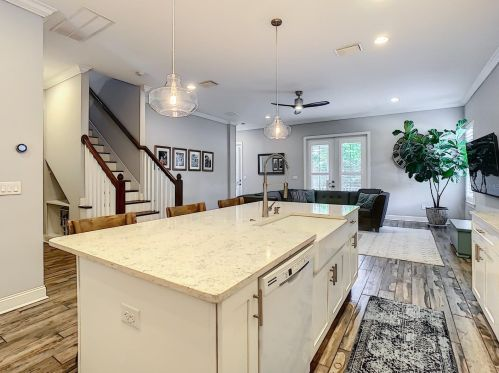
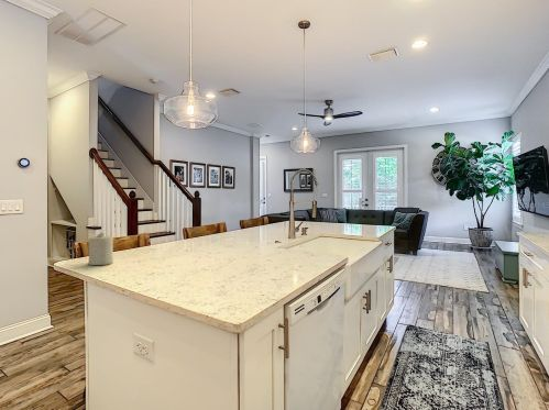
+ candle [87,232,114,266]
